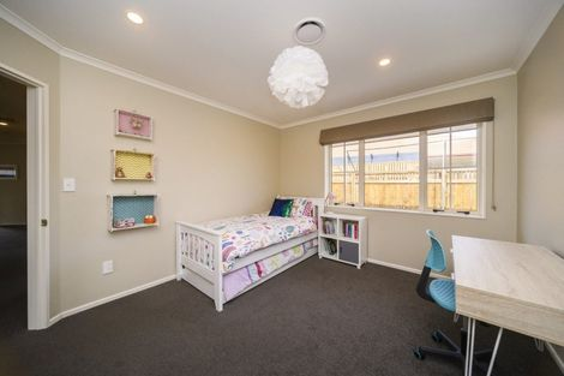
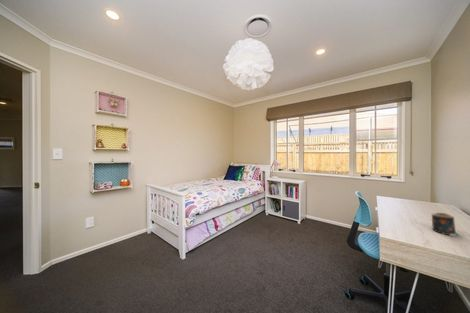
+ candle [431,212,460,237]
